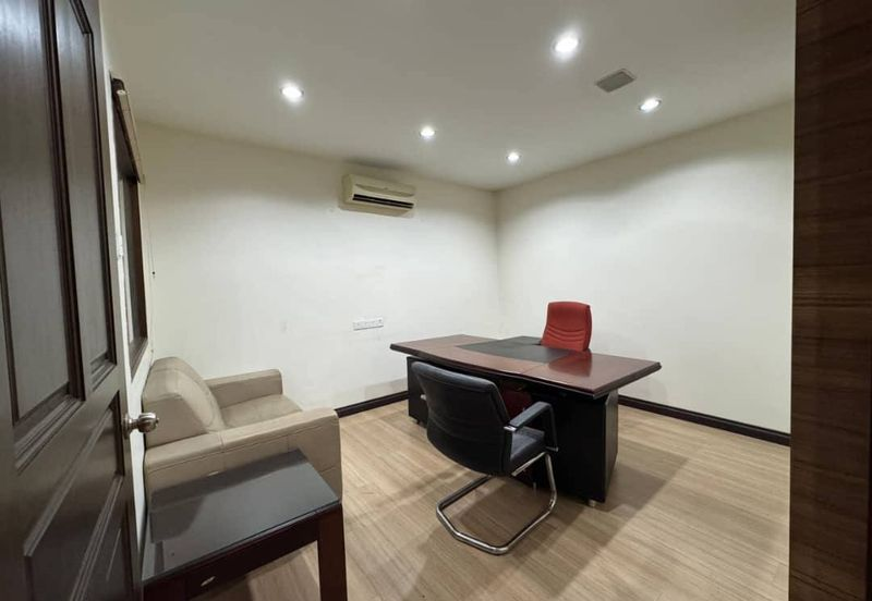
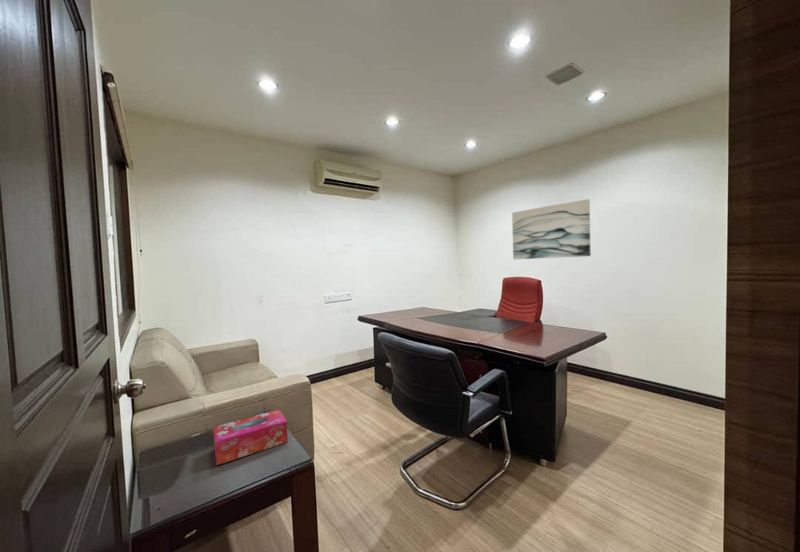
+ tissue box [212,408,289,466]
+ wall art [511,198,592,260]
